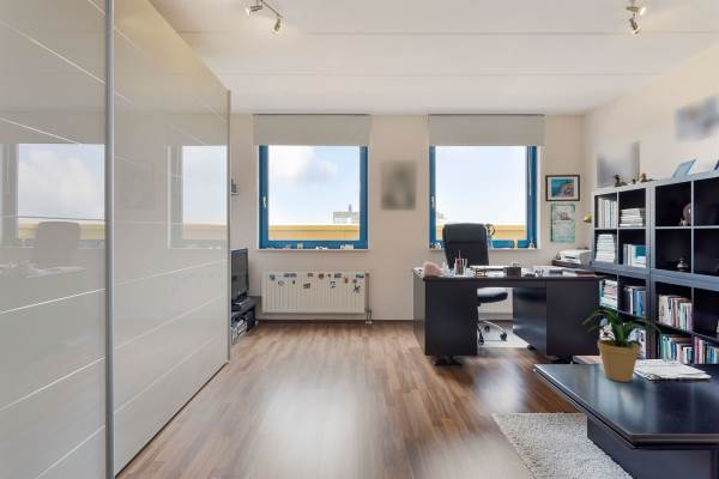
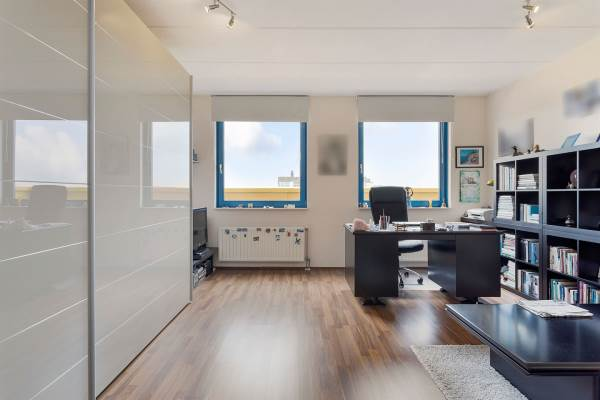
- potted plant [581,309,665,383]
